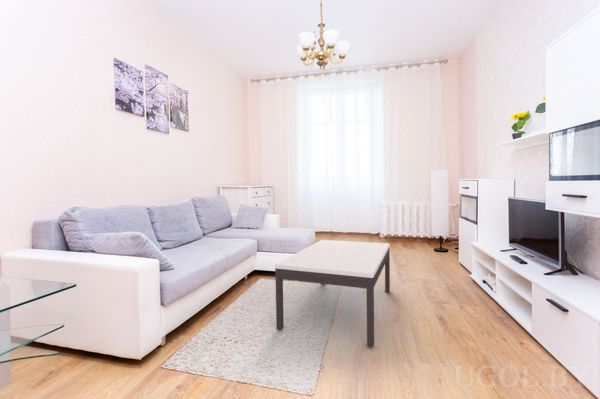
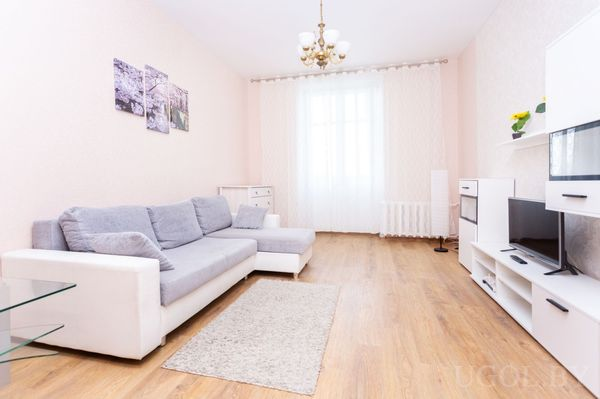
- table [274,239,391,348]
